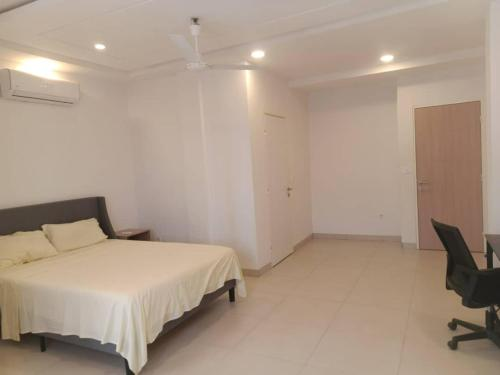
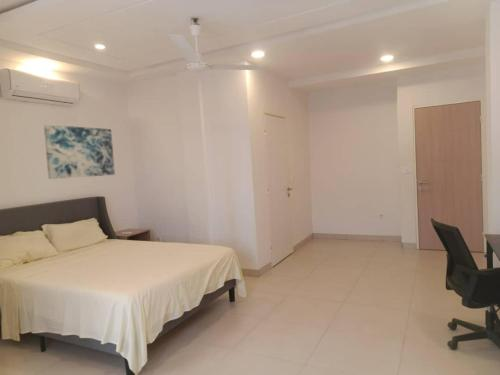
+ wall art [43,124,116,180]
